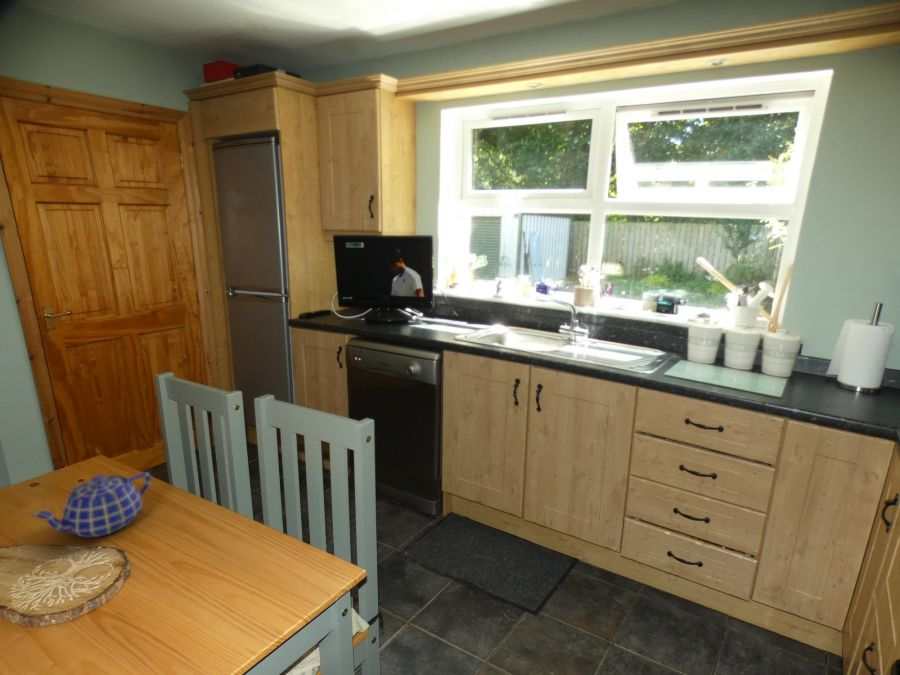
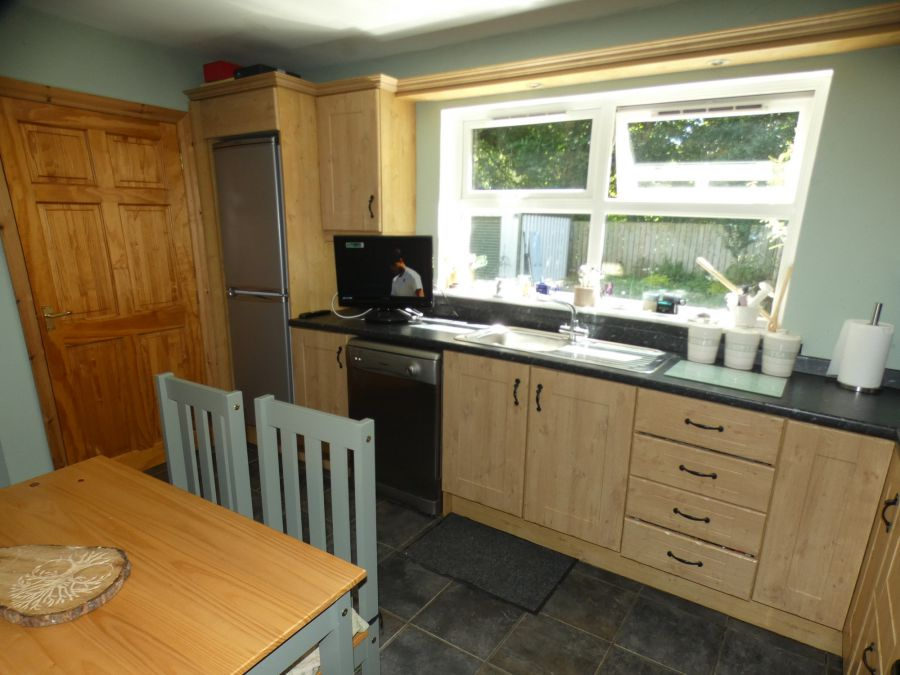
- teapot [30,472,153,539]
